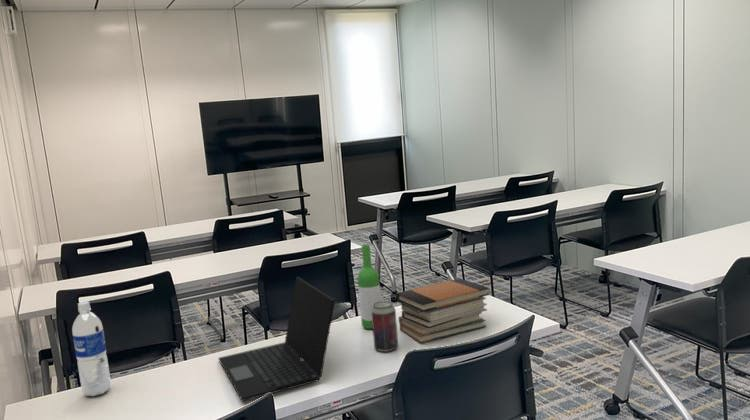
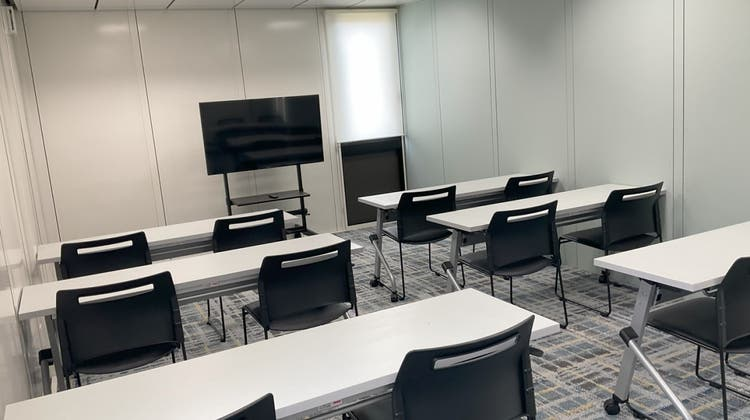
- wine bottle [357,244,382,330]
- water bottle [71,300,112,397]
- laptop [217,276,336,402]
- book stack [395,277,490,344]
- beverage can [371,300,399,353]
